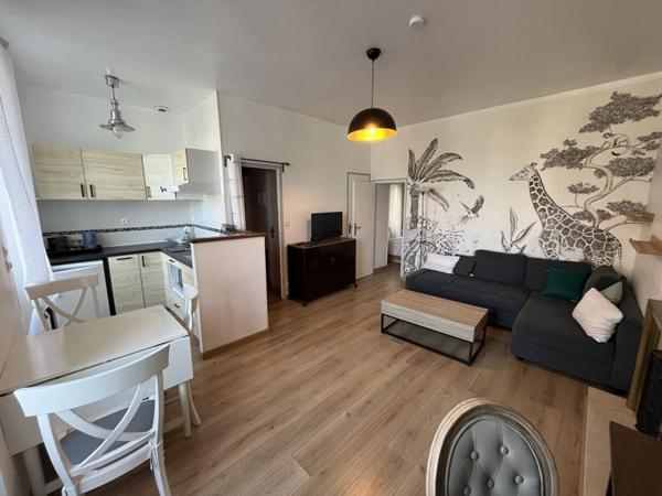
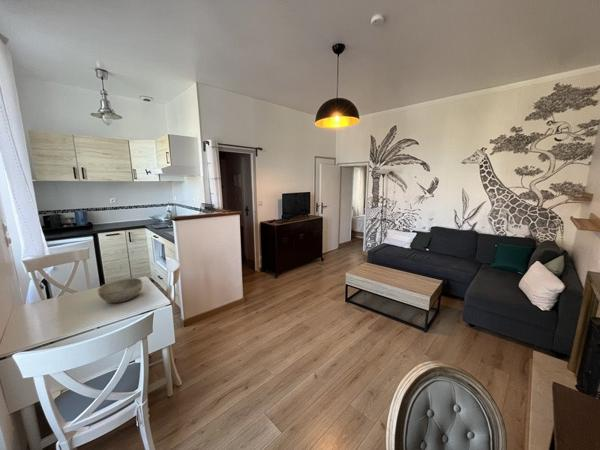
+ bowl [96,277,143,304]
